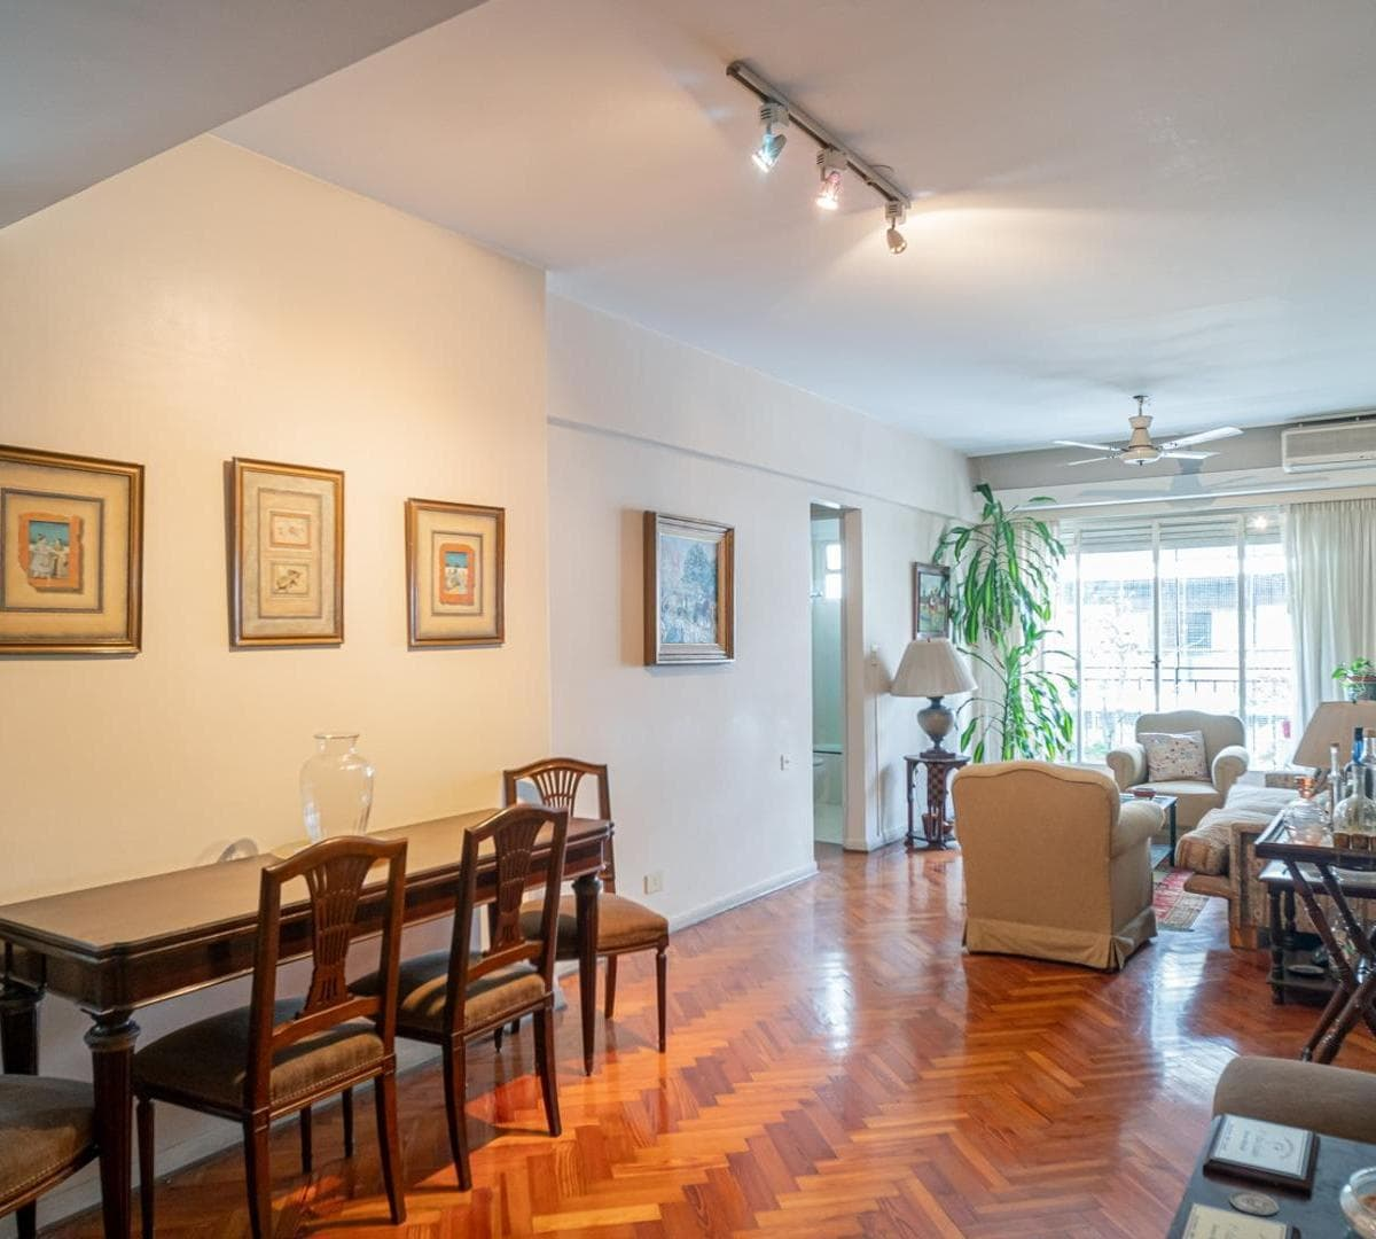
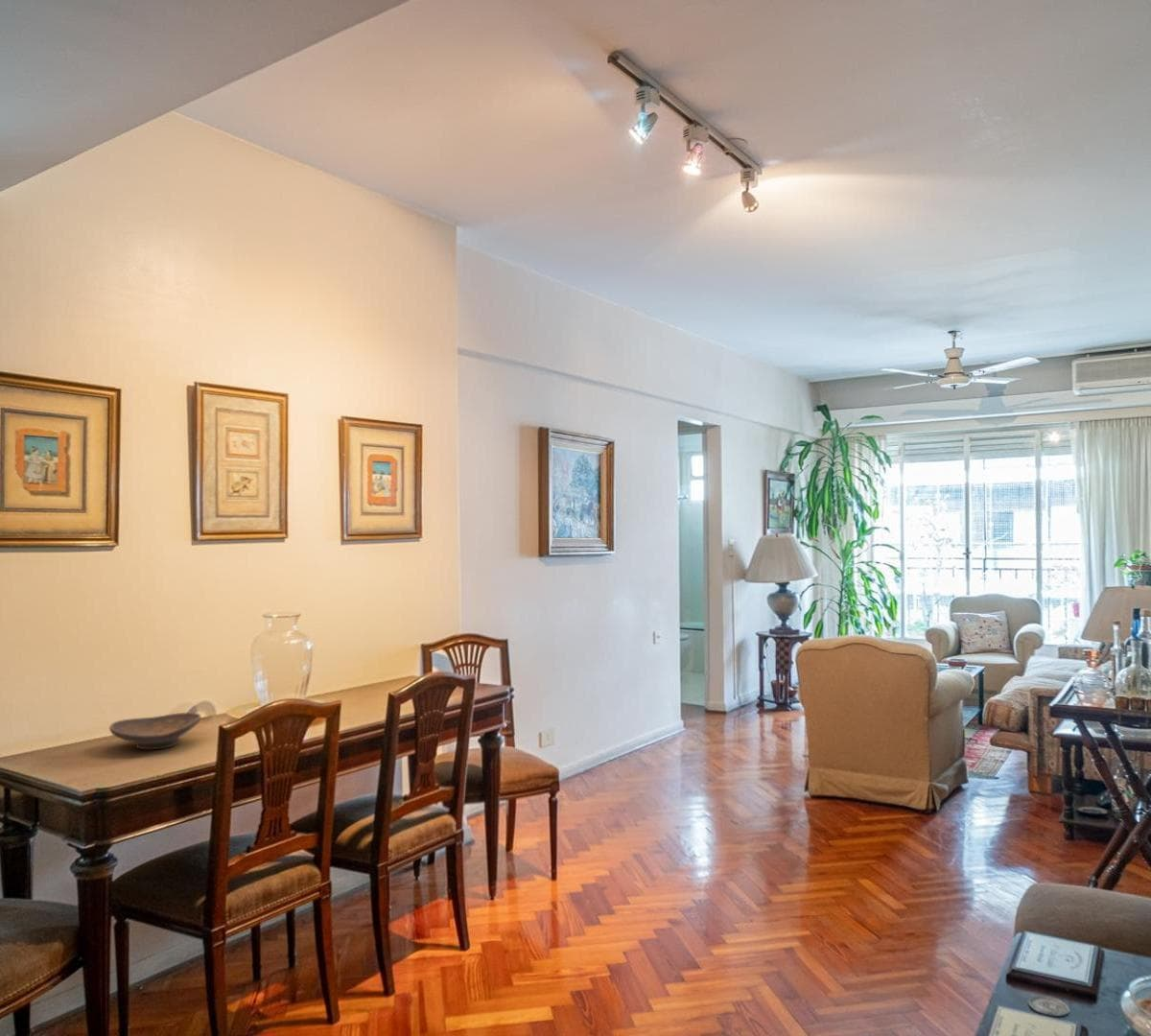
+ decorative bowl [108,712,201,750]
